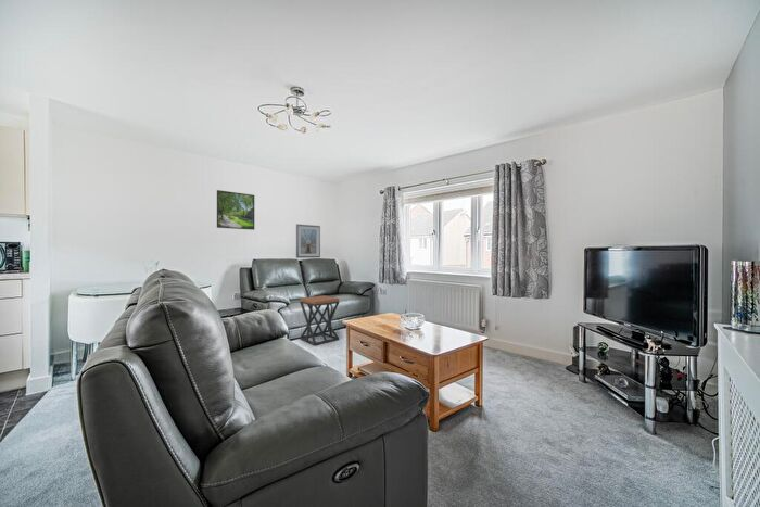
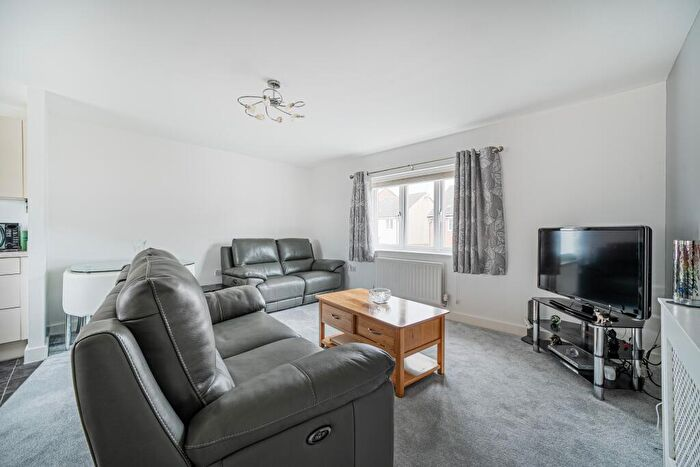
- picture frame [295,223,321,259]
- stool [299,294,340,346]
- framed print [216,189,255,231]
